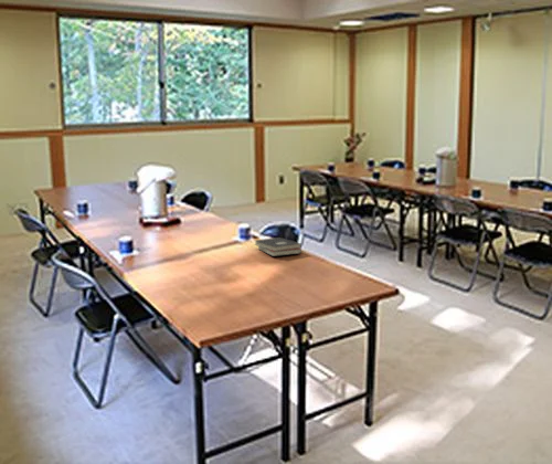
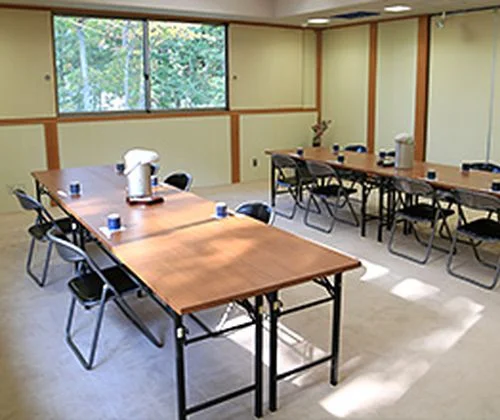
- hardback book [253,236,302,257]
